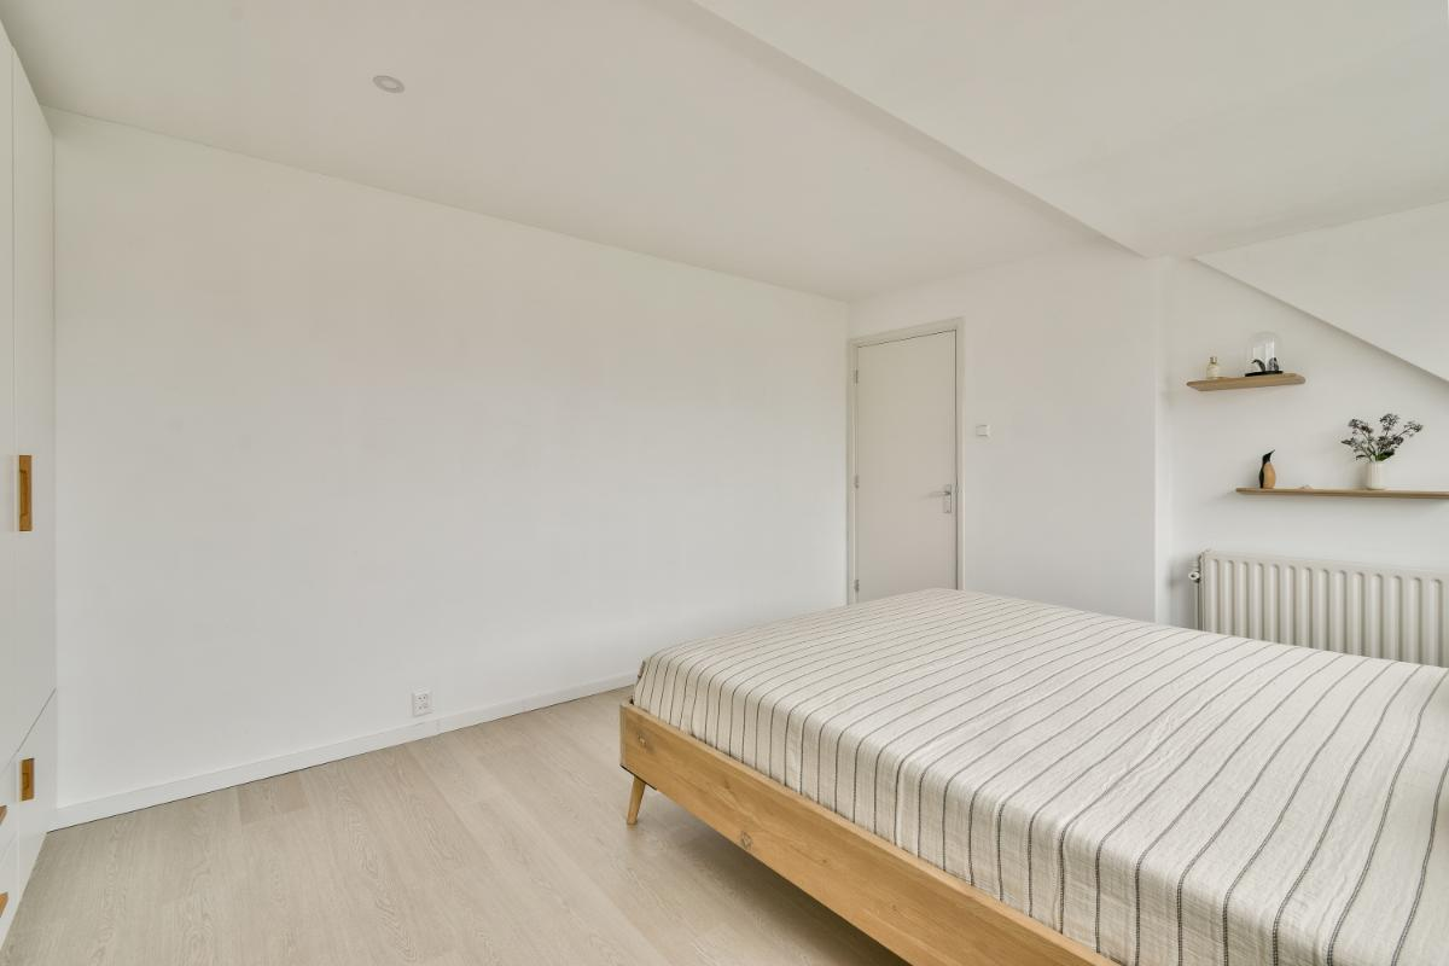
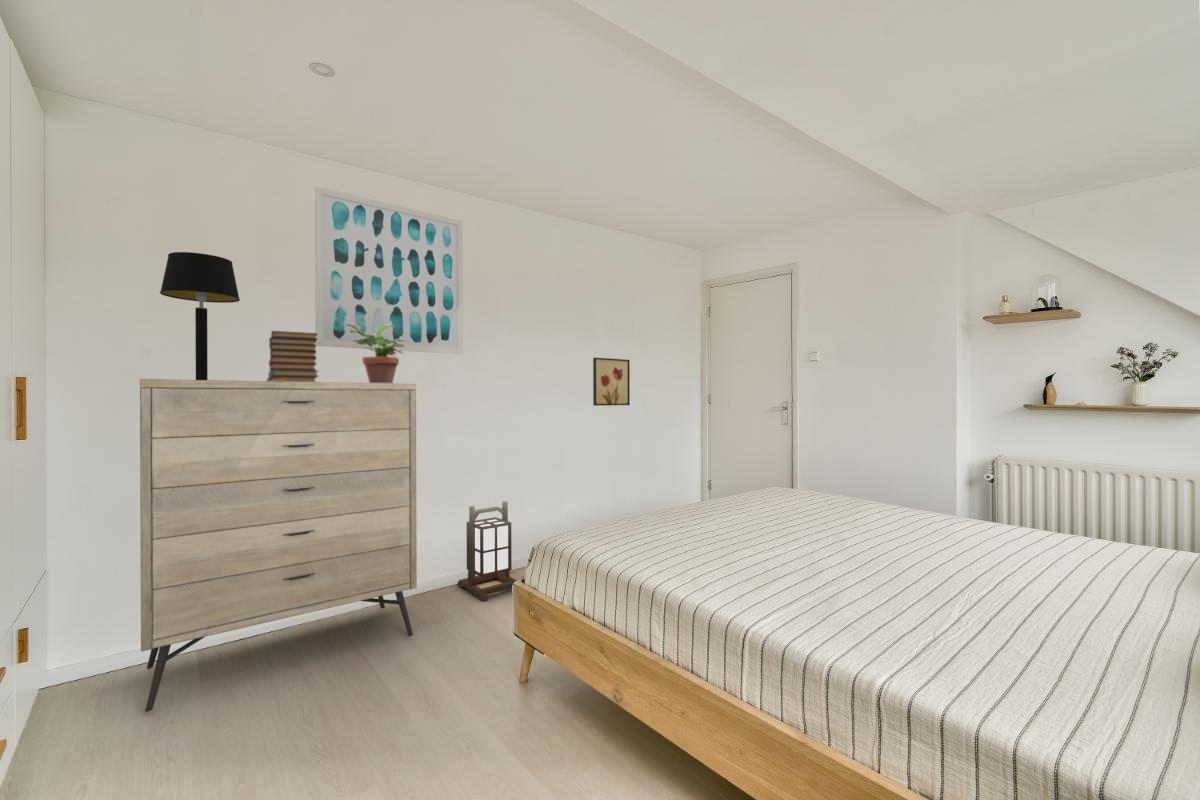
+ book stack [266,330,320,382]
+ wall art [592,357,631,407]
+ wall art [314,185,464,355]
+ dresser [139,378,418,713]
+ potted plant [344,324,405,383]
+ lantern [456,500,518,602]
+ table lamp [159,251,241,380]
